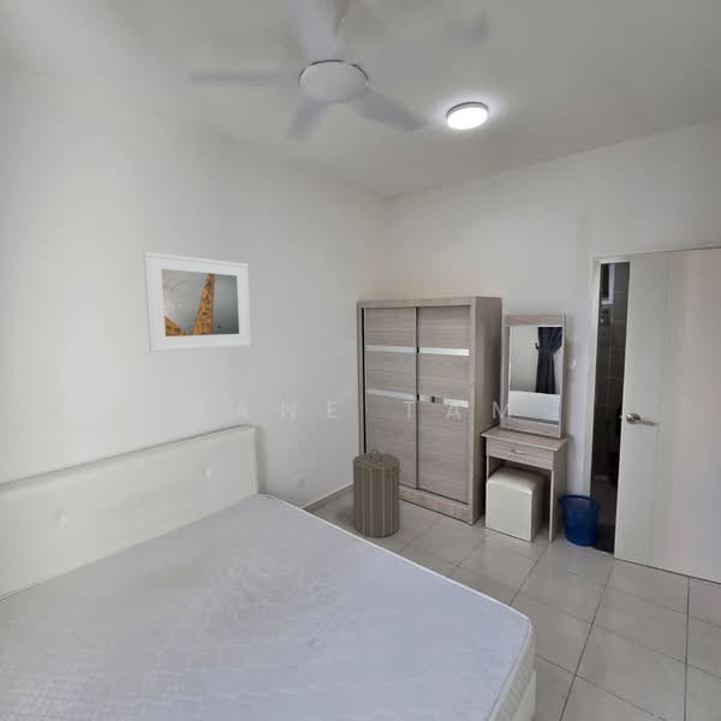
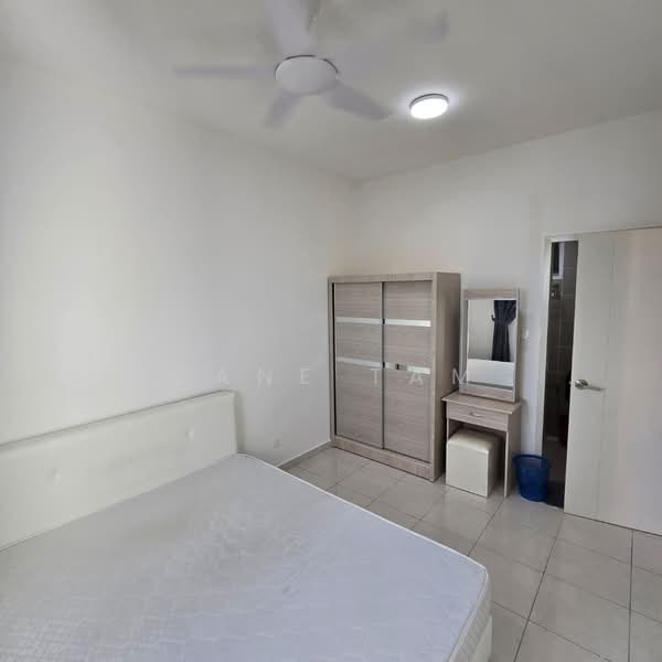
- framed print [142,250,252,353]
- laundry hamper [351,448,403,538]
